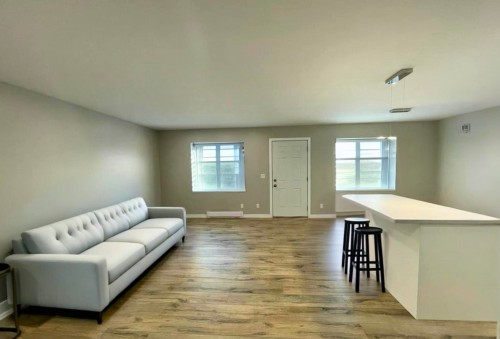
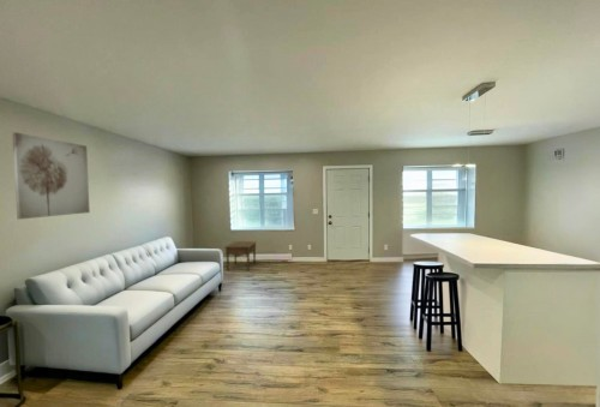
+ wall art [11,131,91,221]
+ side table [224,240,258,271]
